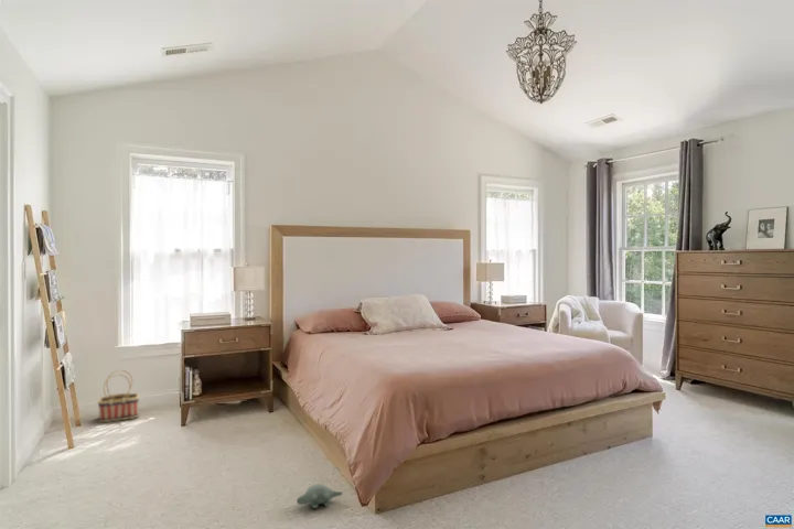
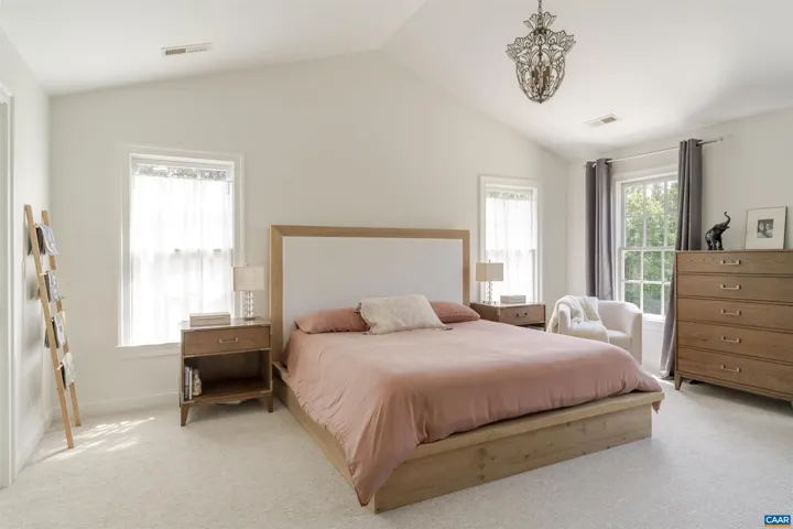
- plush toy [296,483,344,509]
- basket [97,369,140,423]
